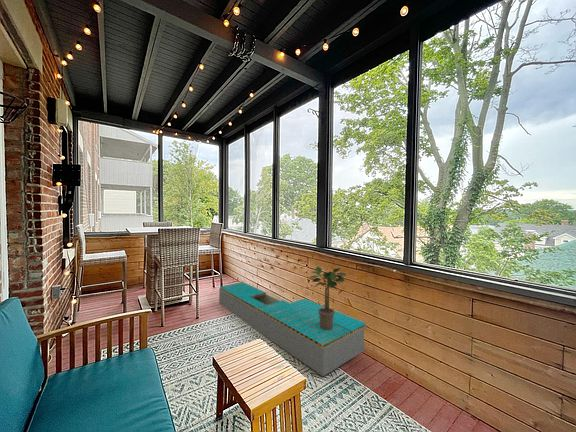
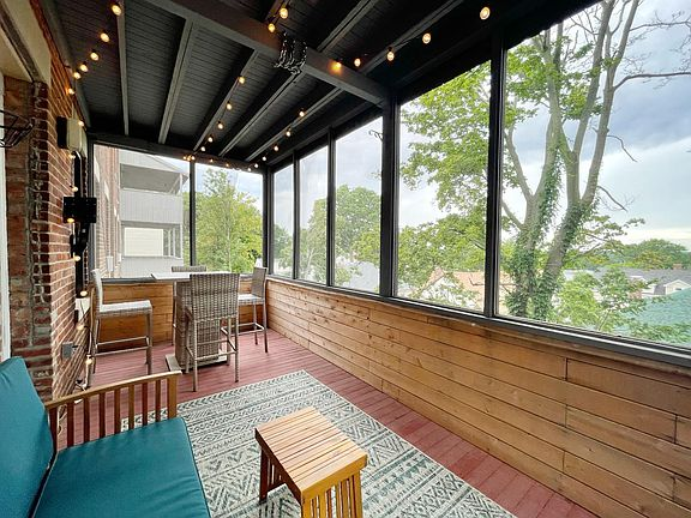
- potted plant [308,265,347,330]
- storage bench [218,281,367,377]
